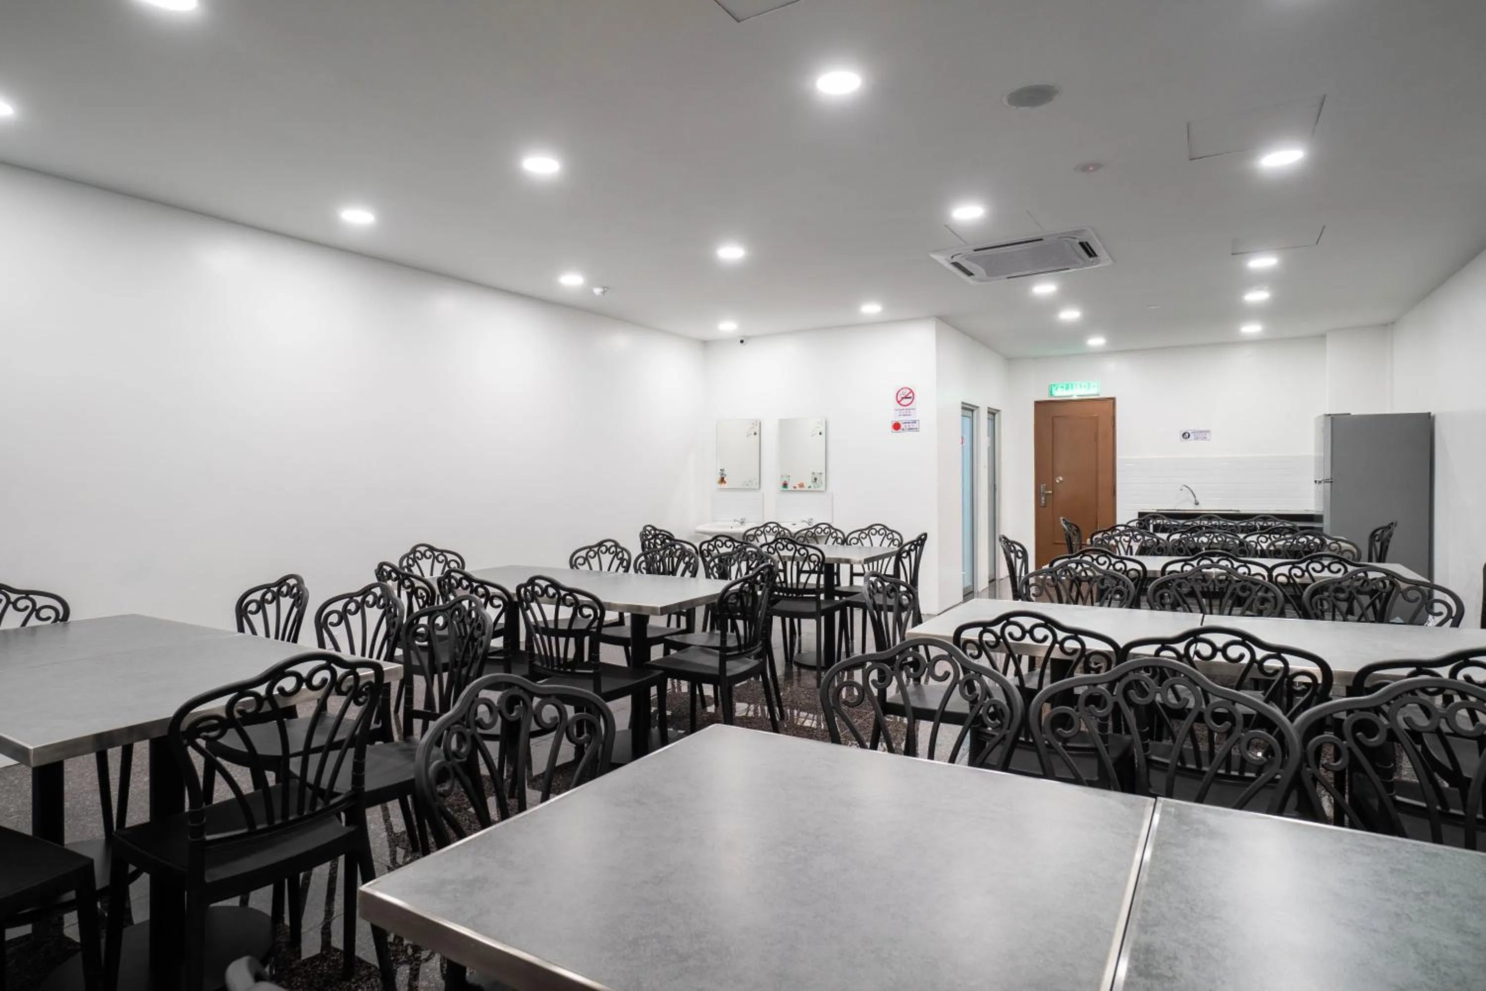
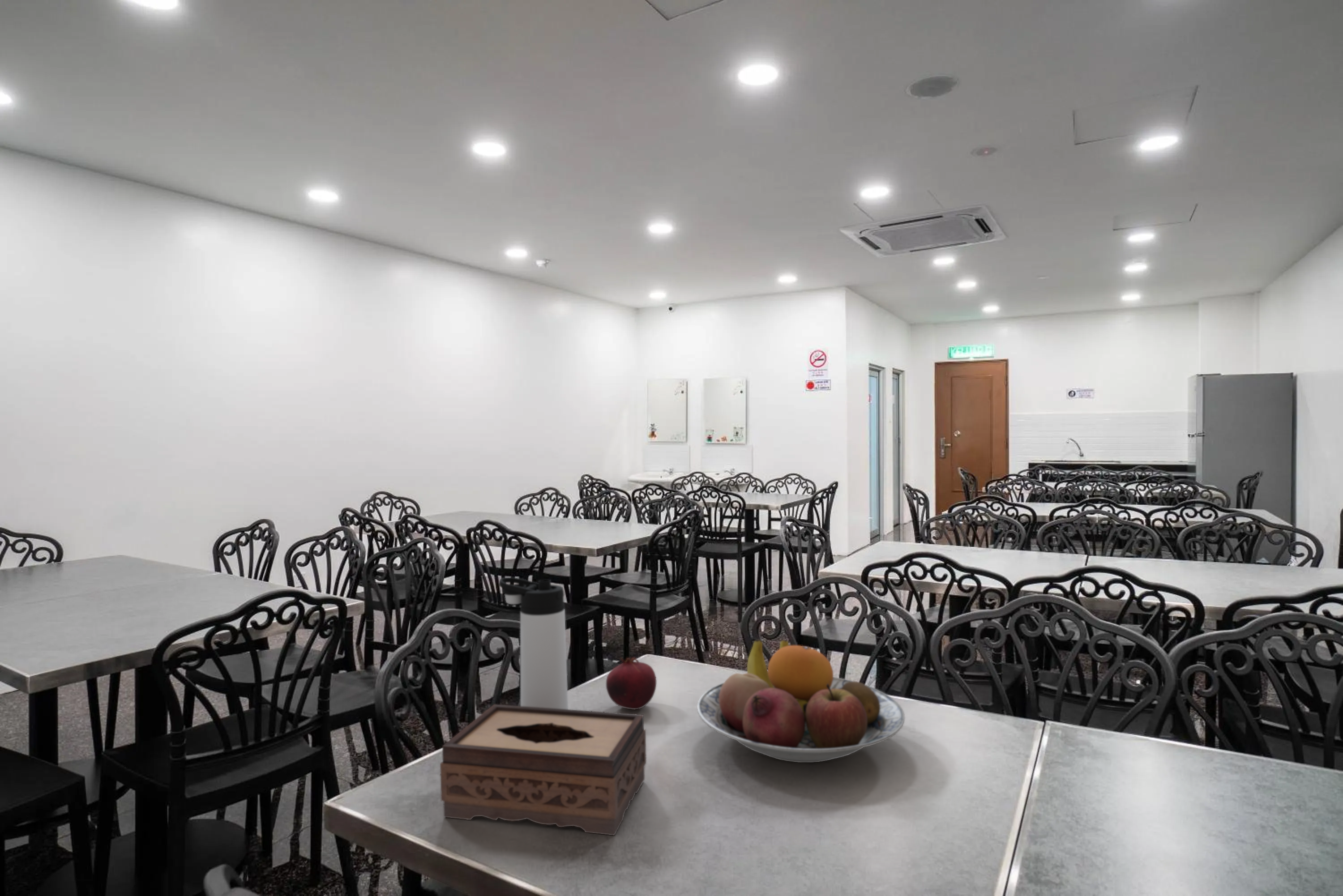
+ fruit bowl [697,639,905,763]
+ fruit [606,657,657,710]
+ tissue box [440,704,647,836]
+ thermos bottle [498,577,569,709]
